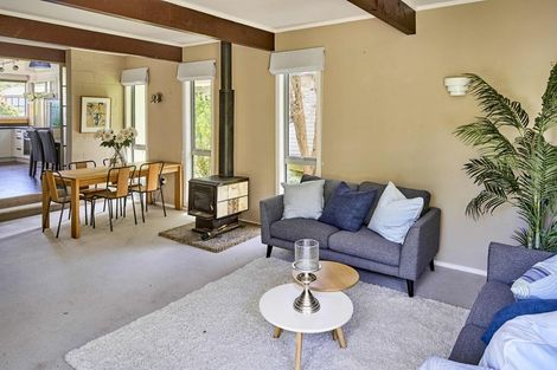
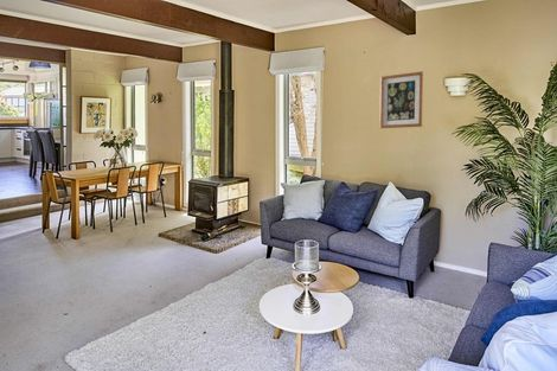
+ wall art [379,70,424,129]
